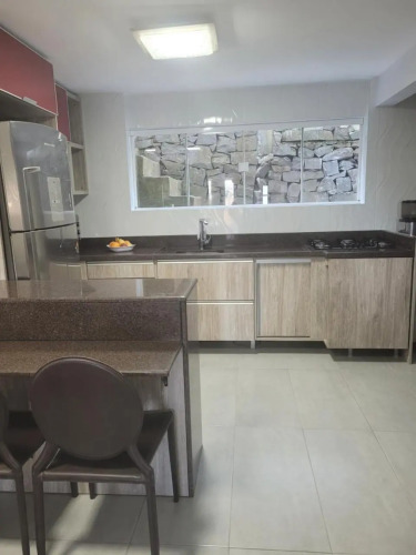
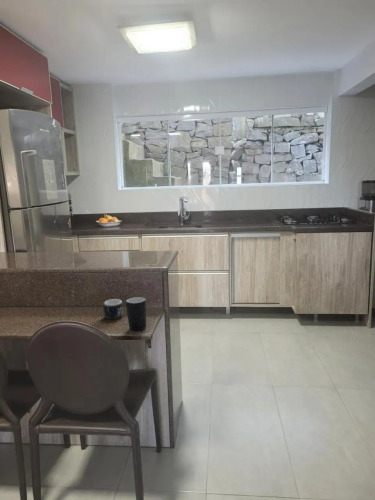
+ mug [102,298,125,320]
+ mug [124,296,147,332]
